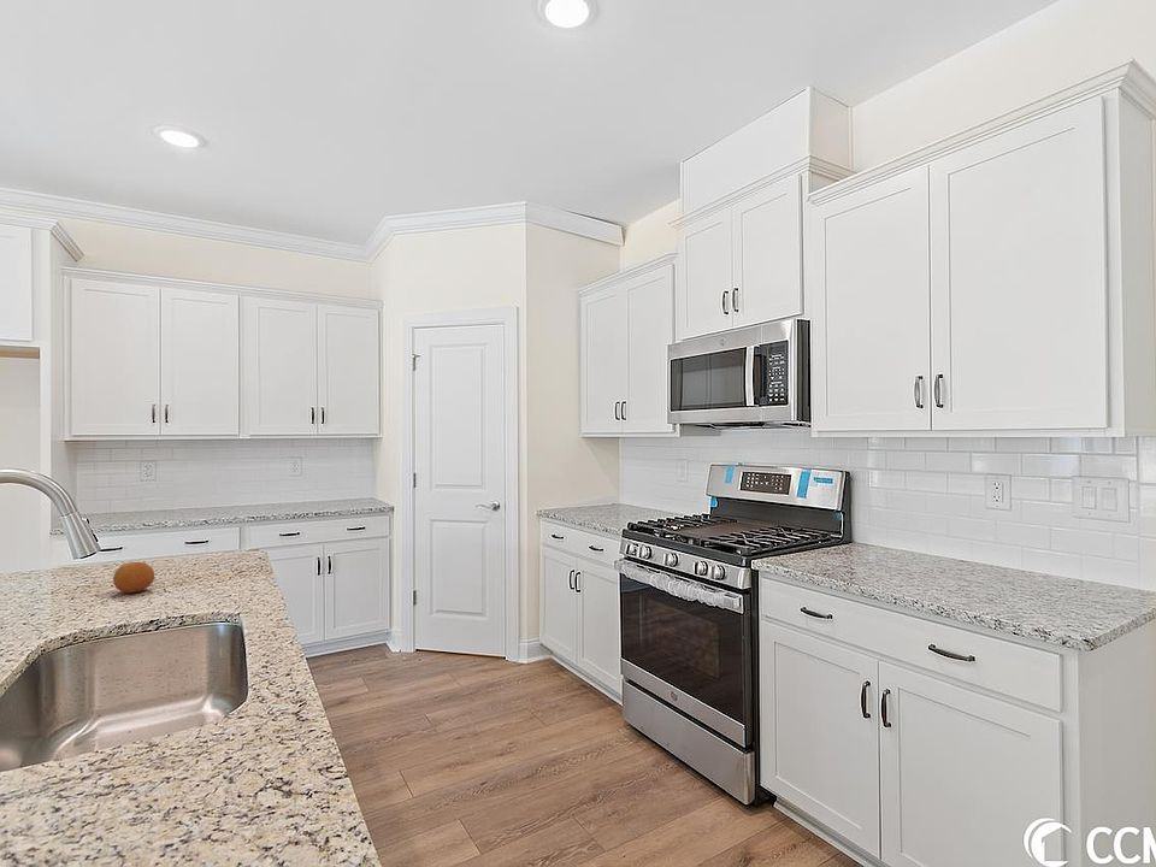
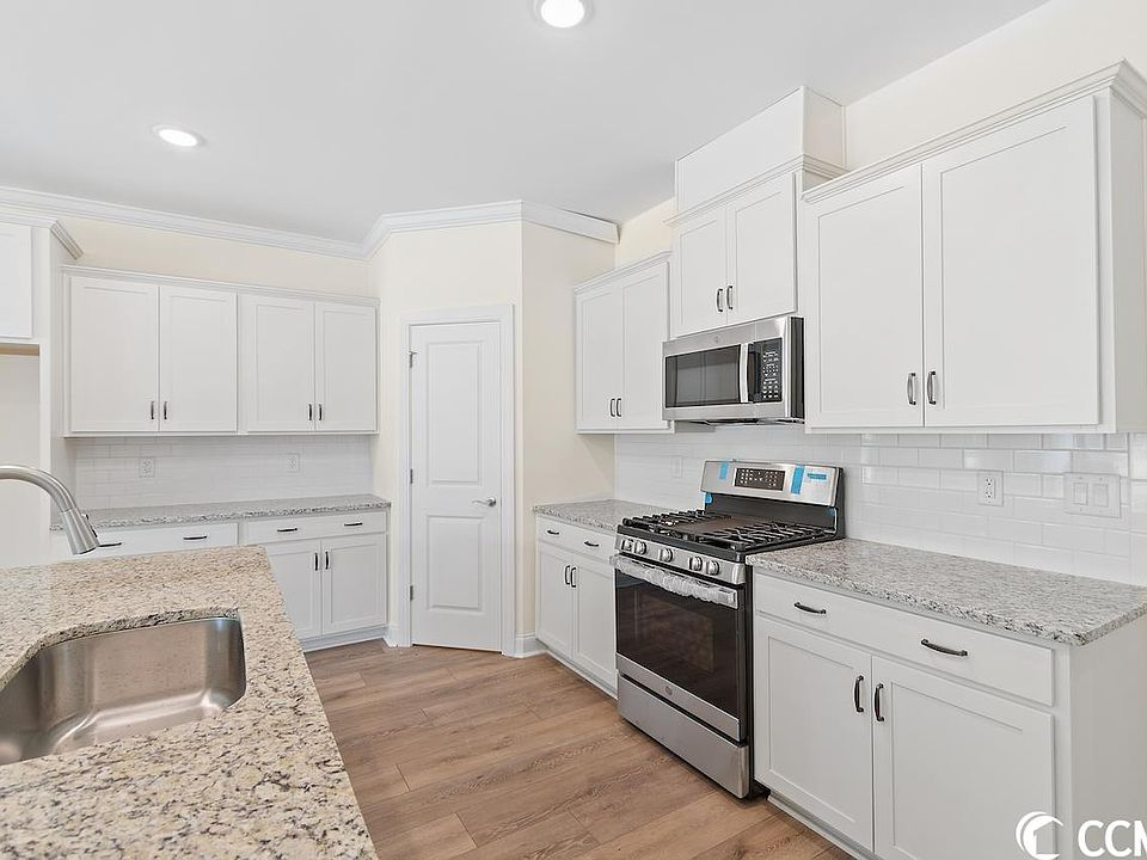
- fruit [112,561,155,594]
